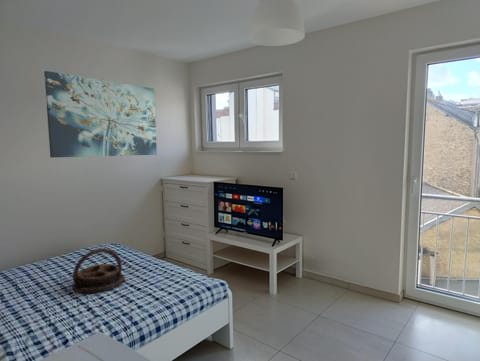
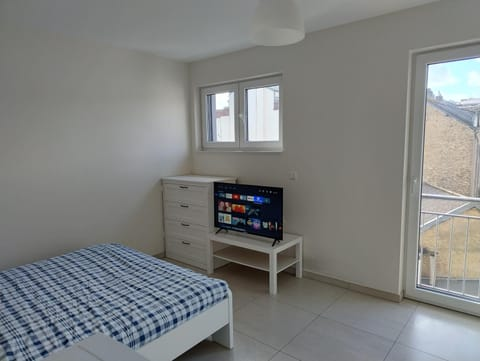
- wall art [43,70,158,159]
- serving tray [71,247,126,295]
